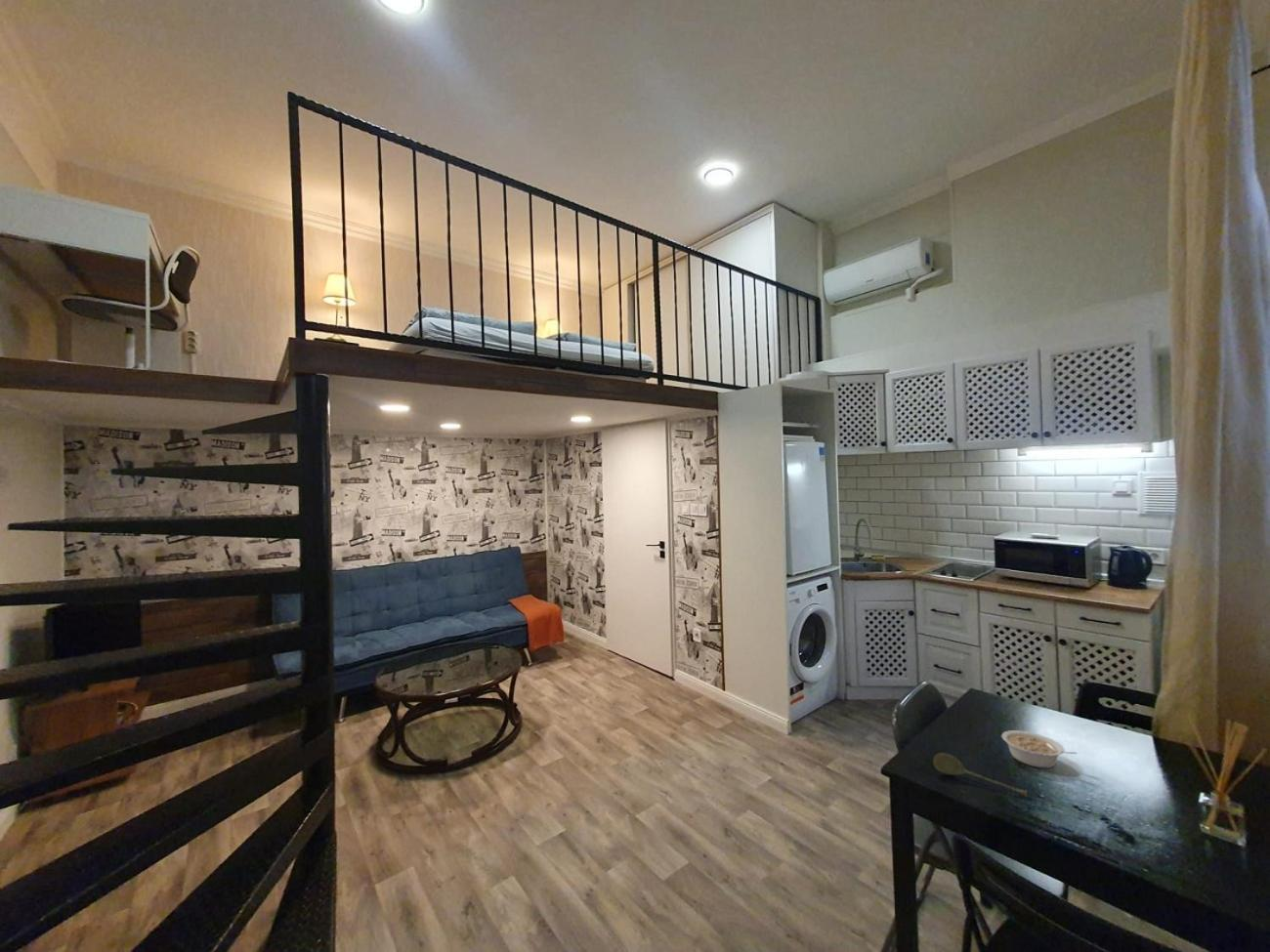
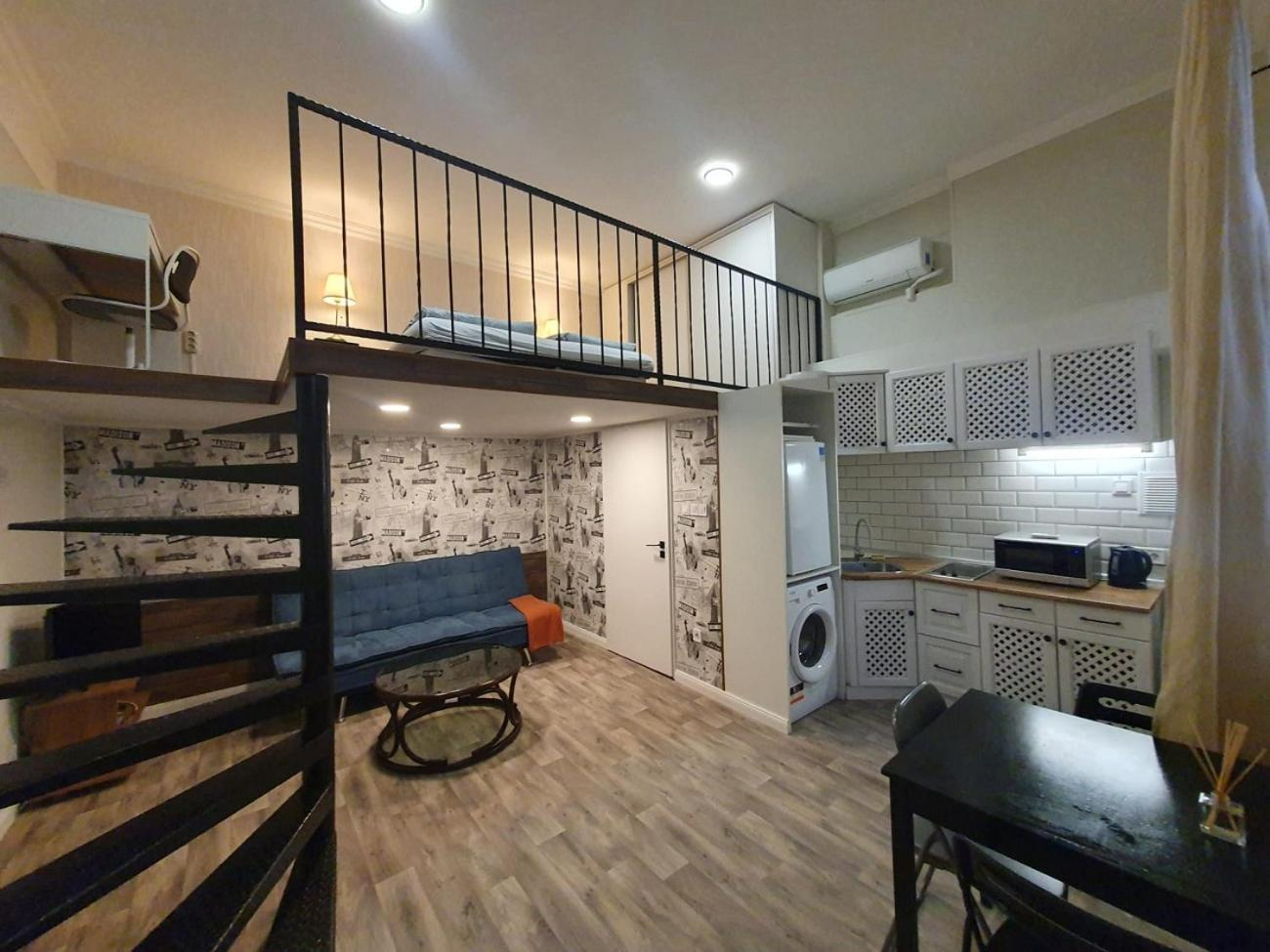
- soupspoon [932,752,1028,798]
- legume [1000,729,1078,768]
